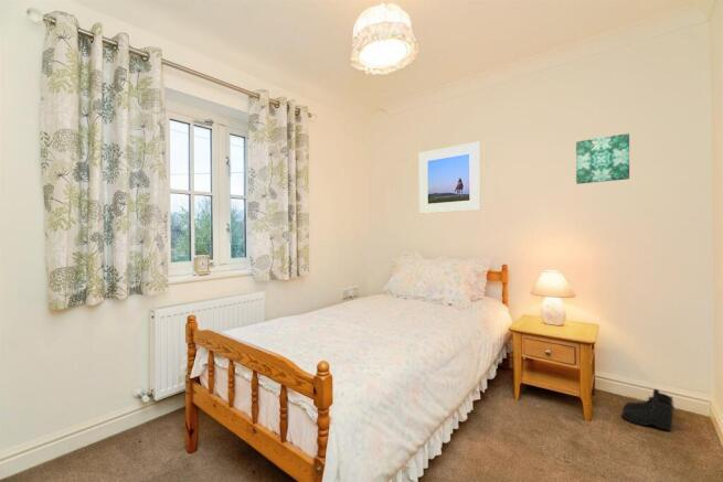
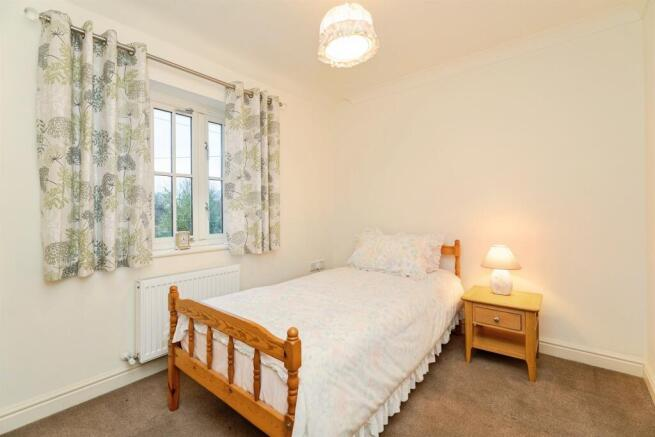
- boots [620,388,676,431]
- wall art [575,132,630,185]
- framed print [418,140,481,215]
